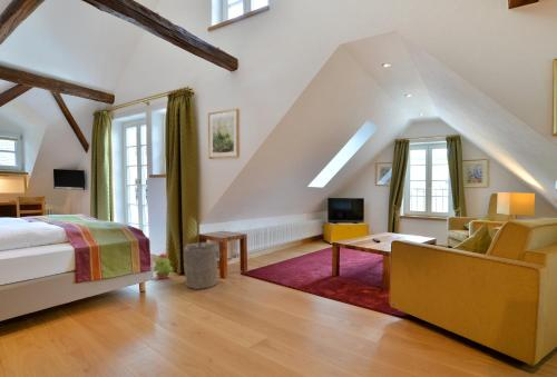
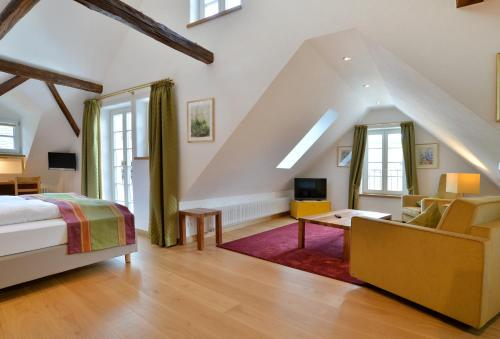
- decorative plant [153,252,174,280]
- laundry hamper [183,241,223,290]
